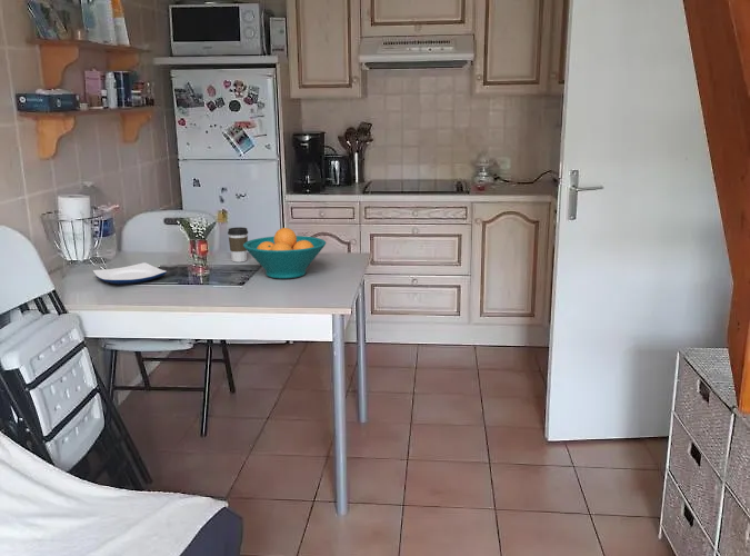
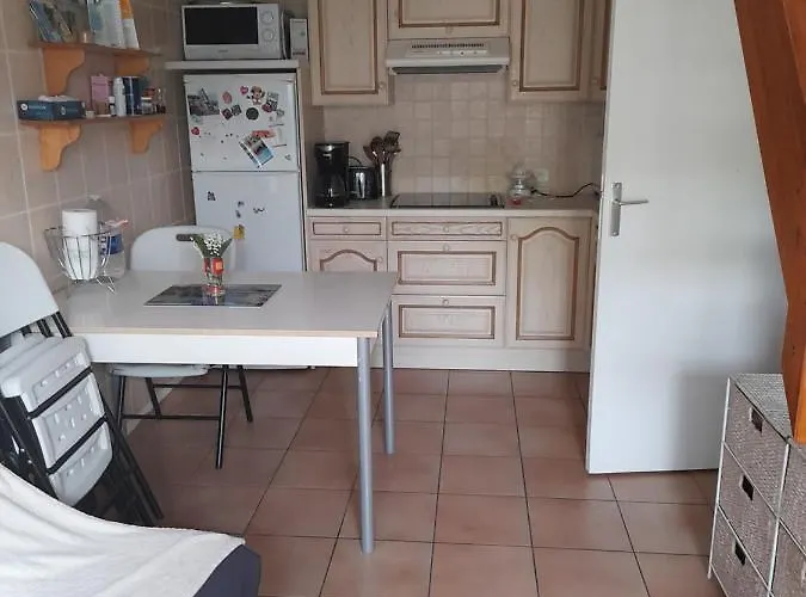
- fruit bowl [243,227,327,280]
- coffee cup [227,226,249,264]
- plate [92,261,168,285]
